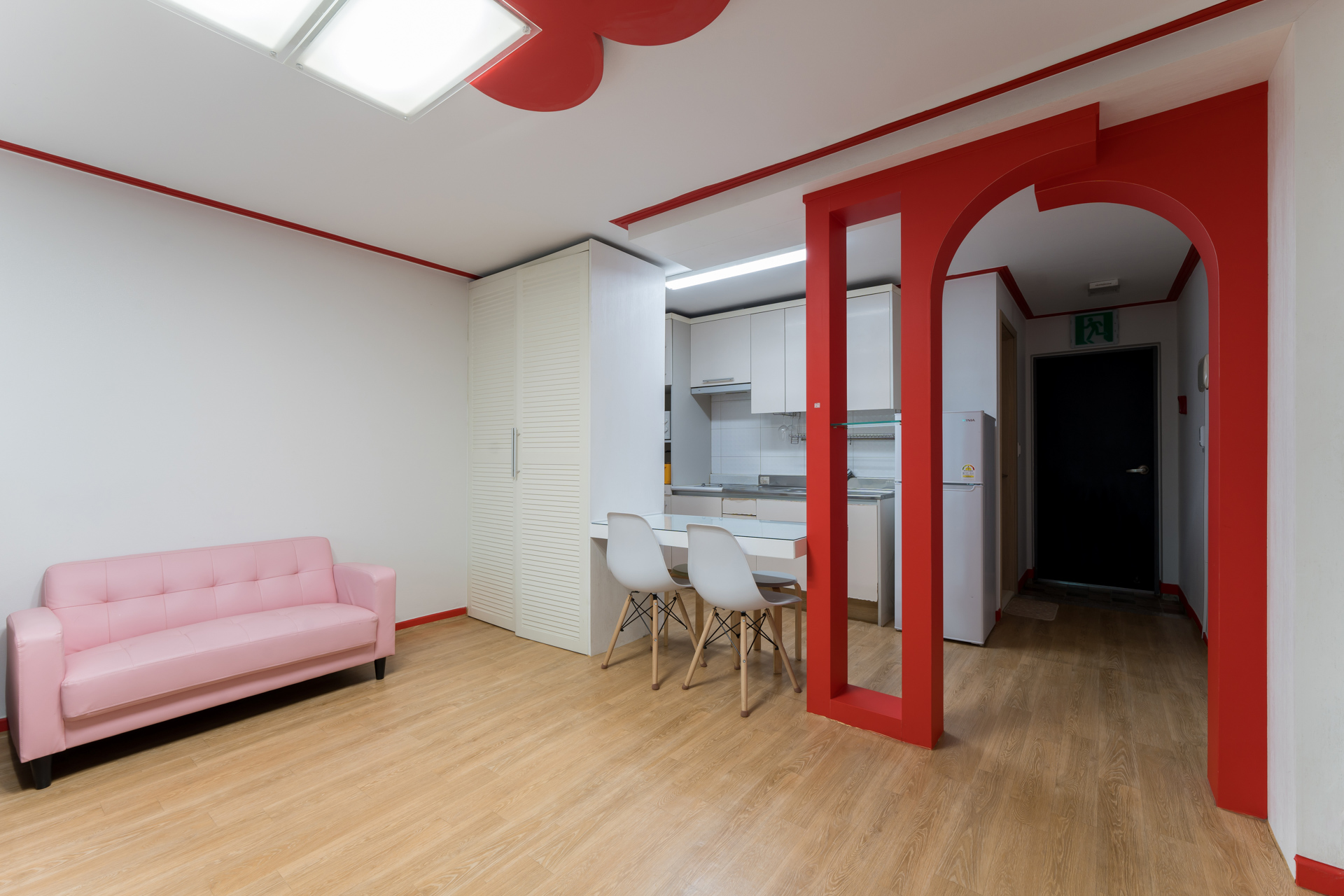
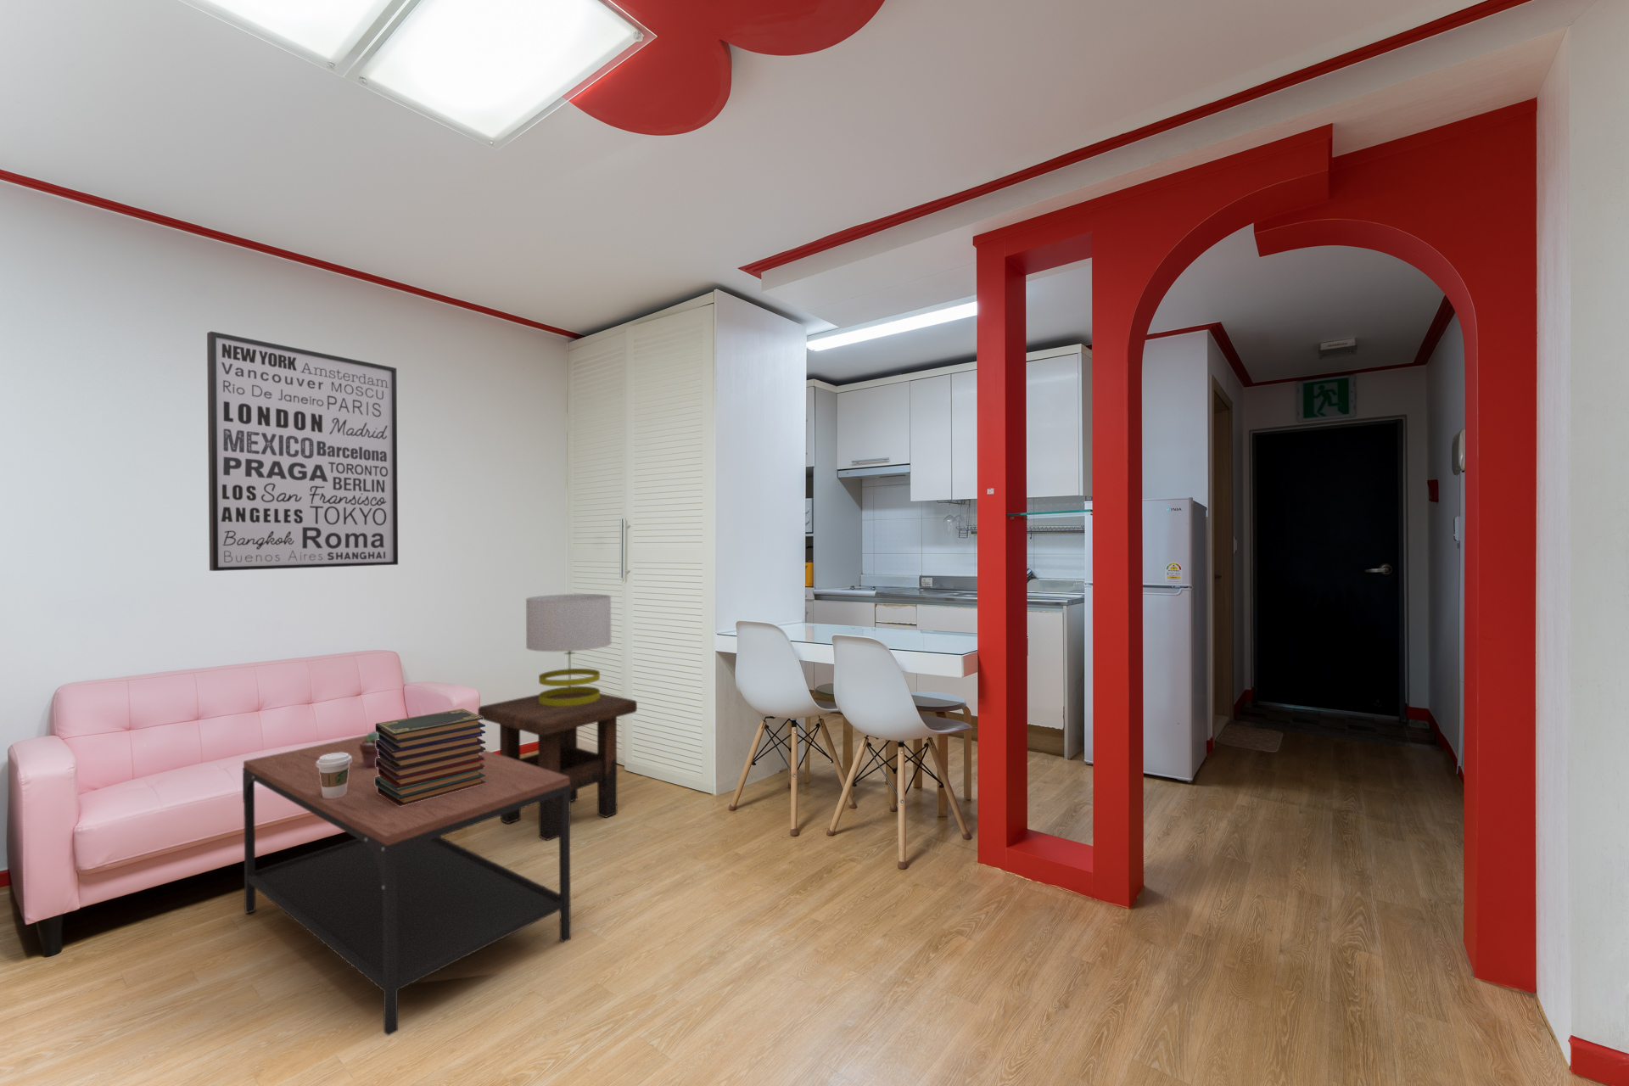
+ coffee cup [316,753,351,798]
+ wall art [206,331,399,572]
+ table lamp [525,593,612,705]
+ side table [476,692,638,841]
+ coffee table [242,733,572,1036]
+ potted succulent [360,730,381,768]
+ book stack [375,708,486,806]
